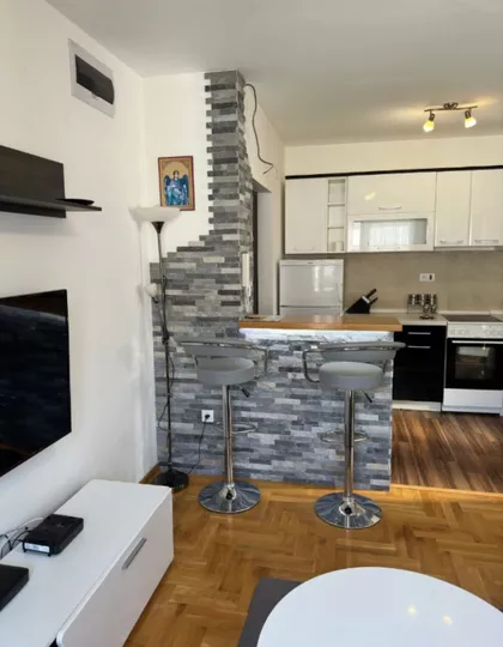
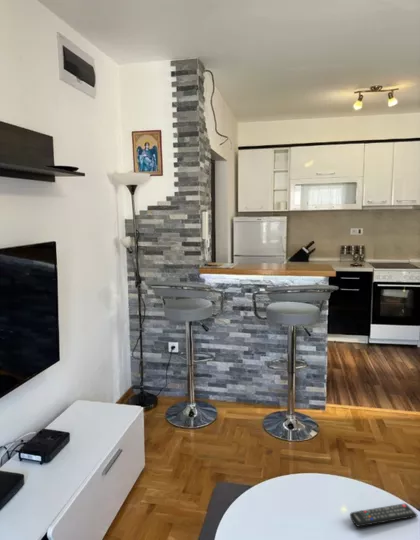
+ remote control [349,503,418,528]
